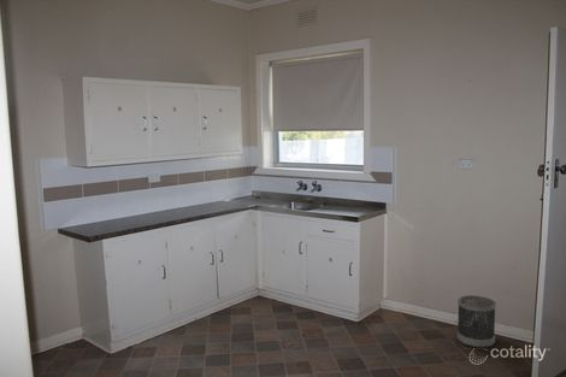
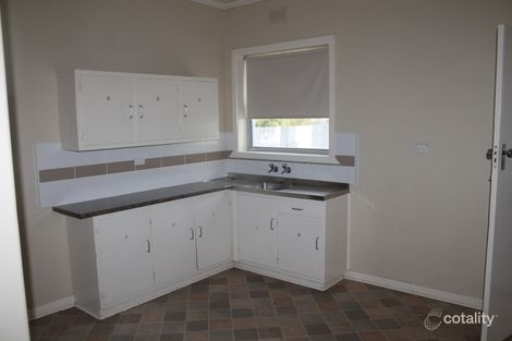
- wastebasket [456,294,497,349]
